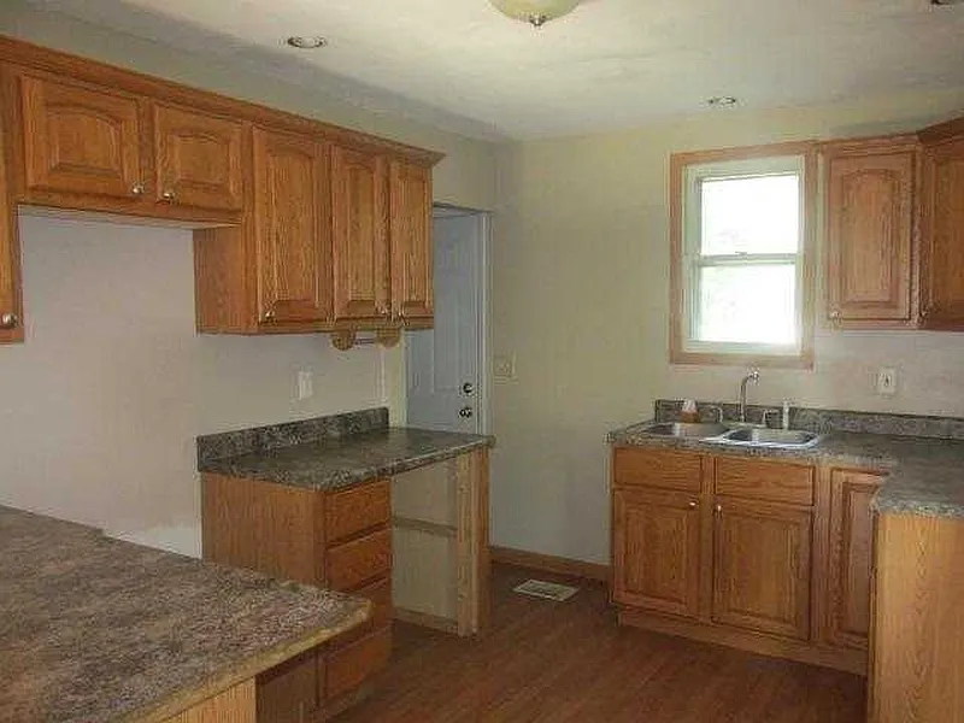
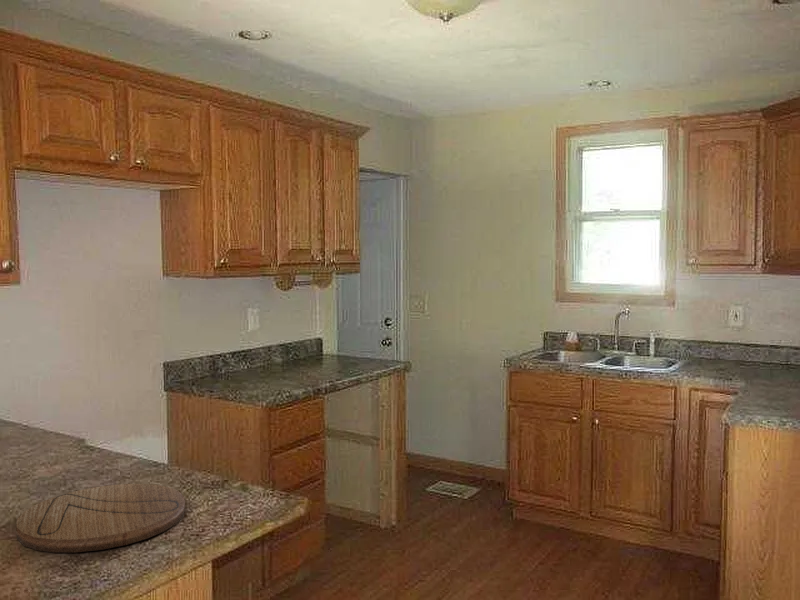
+ cutting board [16,483,186,553]
